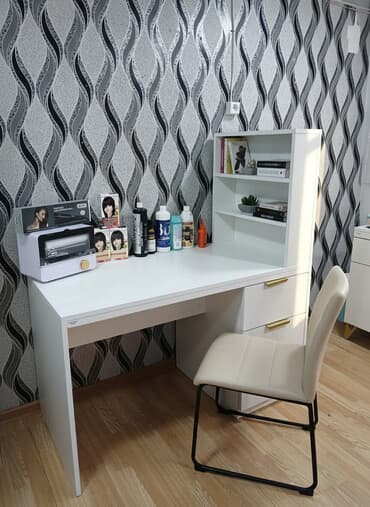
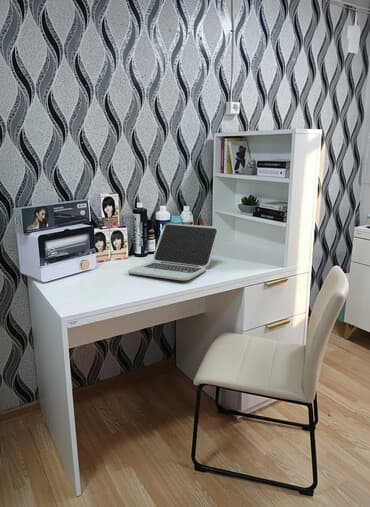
+ laptop [127,223,219,281]
